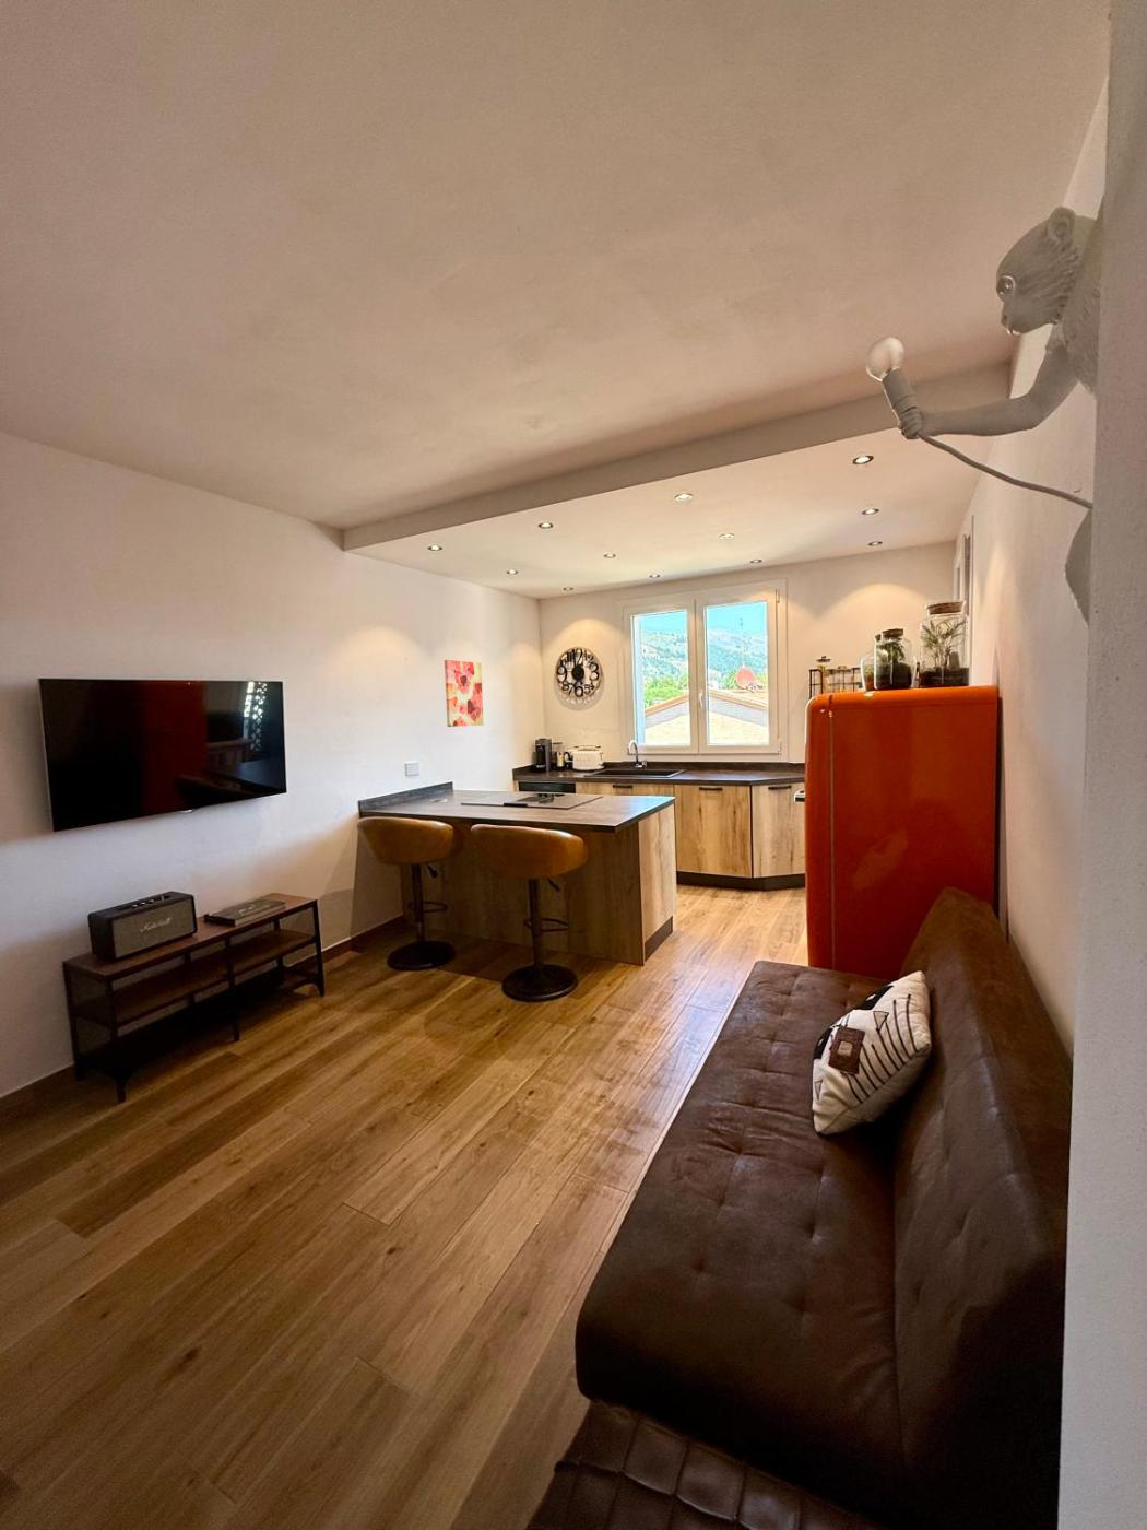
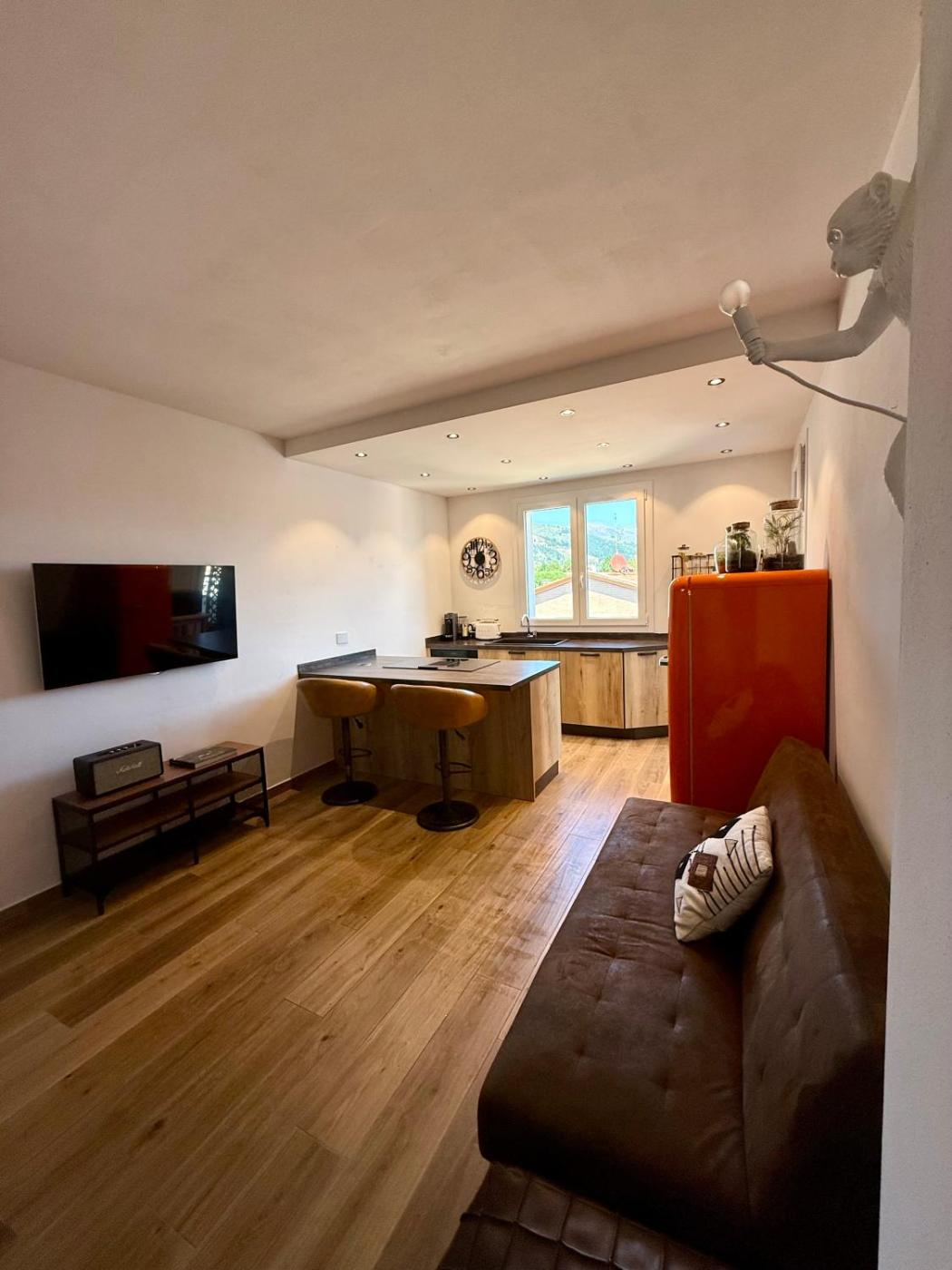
- wall art [443,659,486,728]
